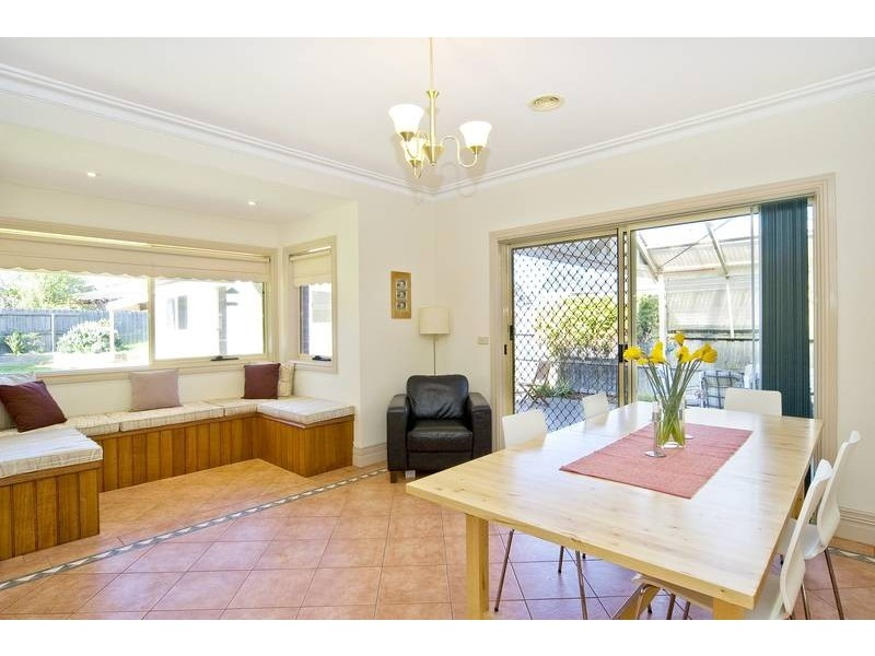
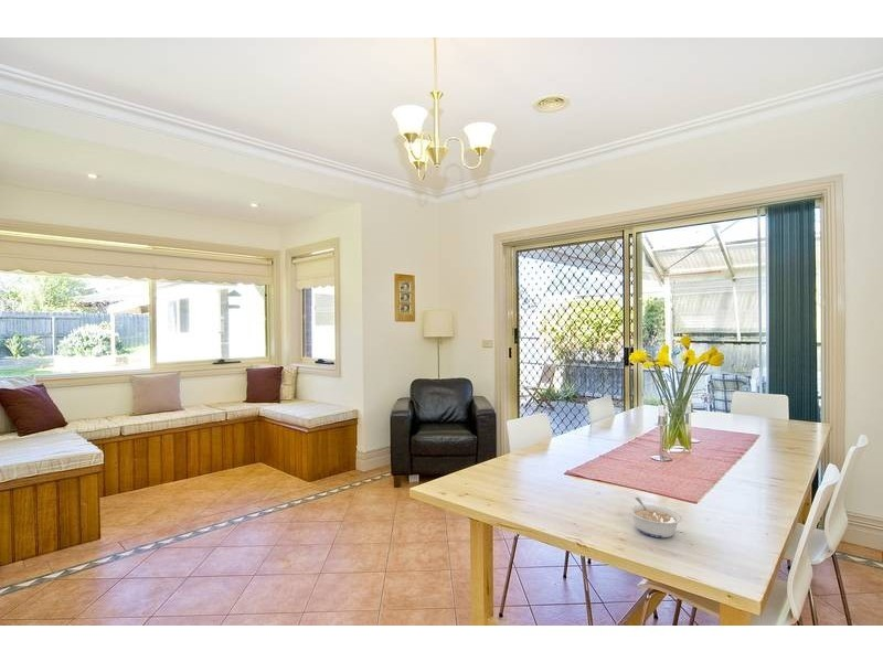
+ legume [627,496,683,538]
